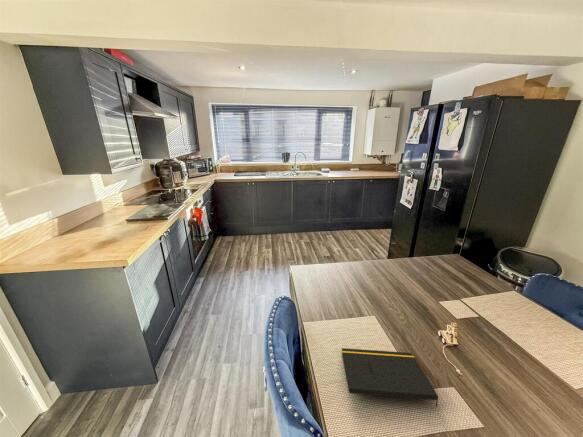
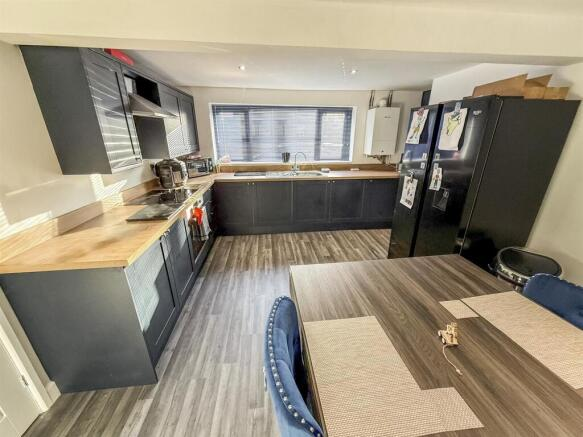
- notepad [341,347,439,408]
